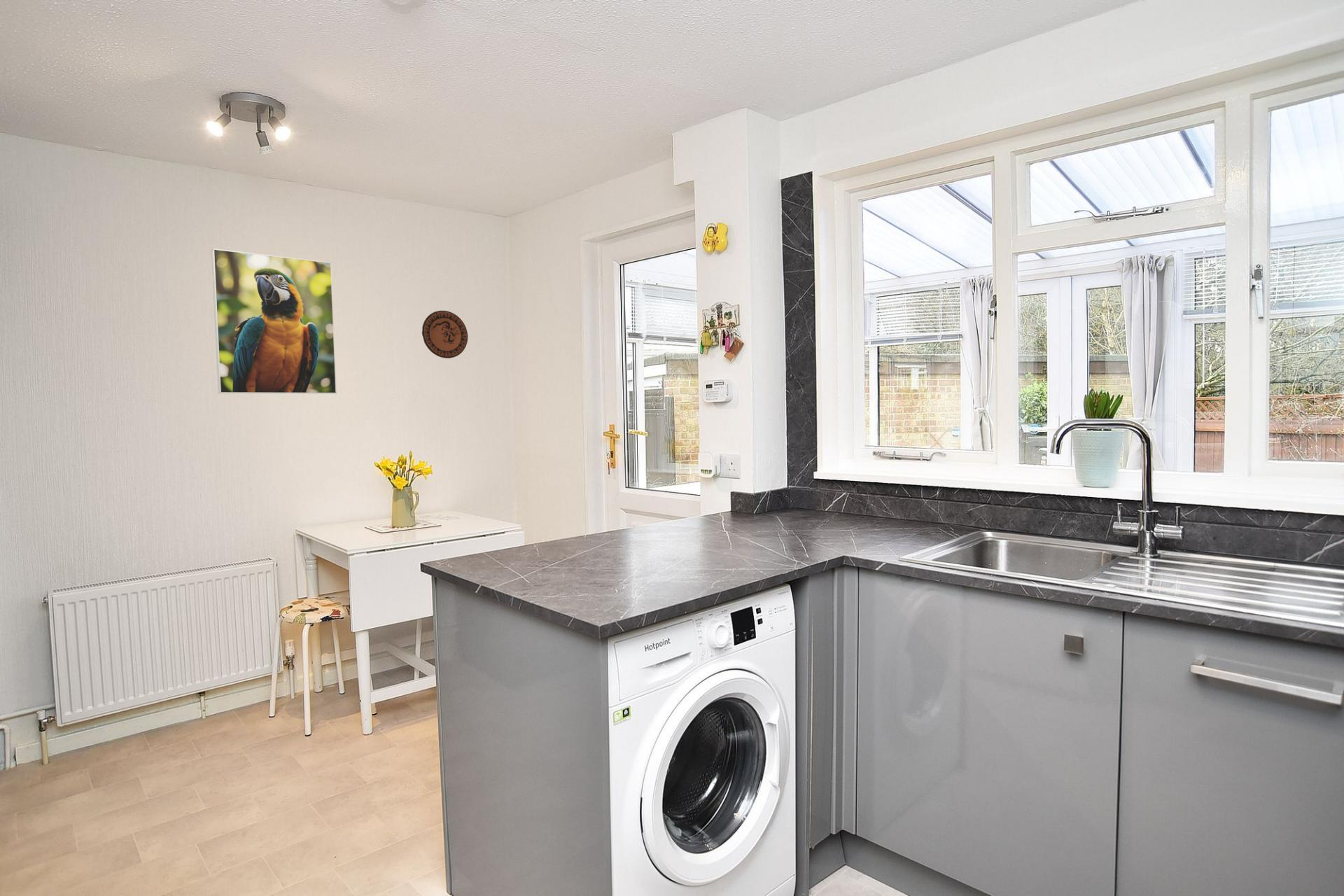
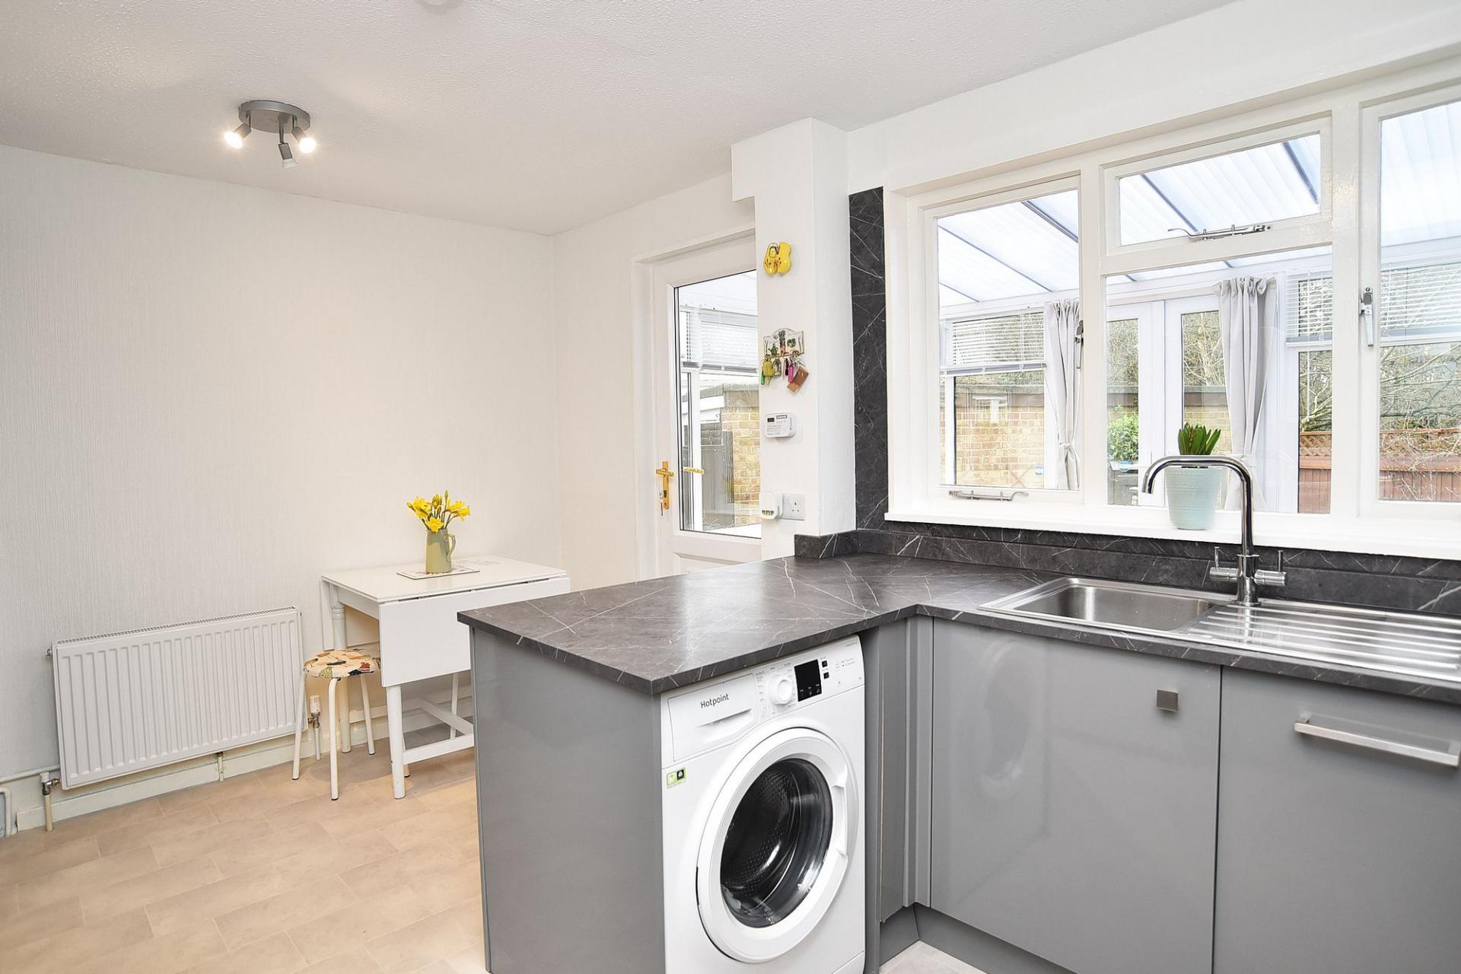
- decorative plate [421,310,468,359]
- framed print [211,248,337,395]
